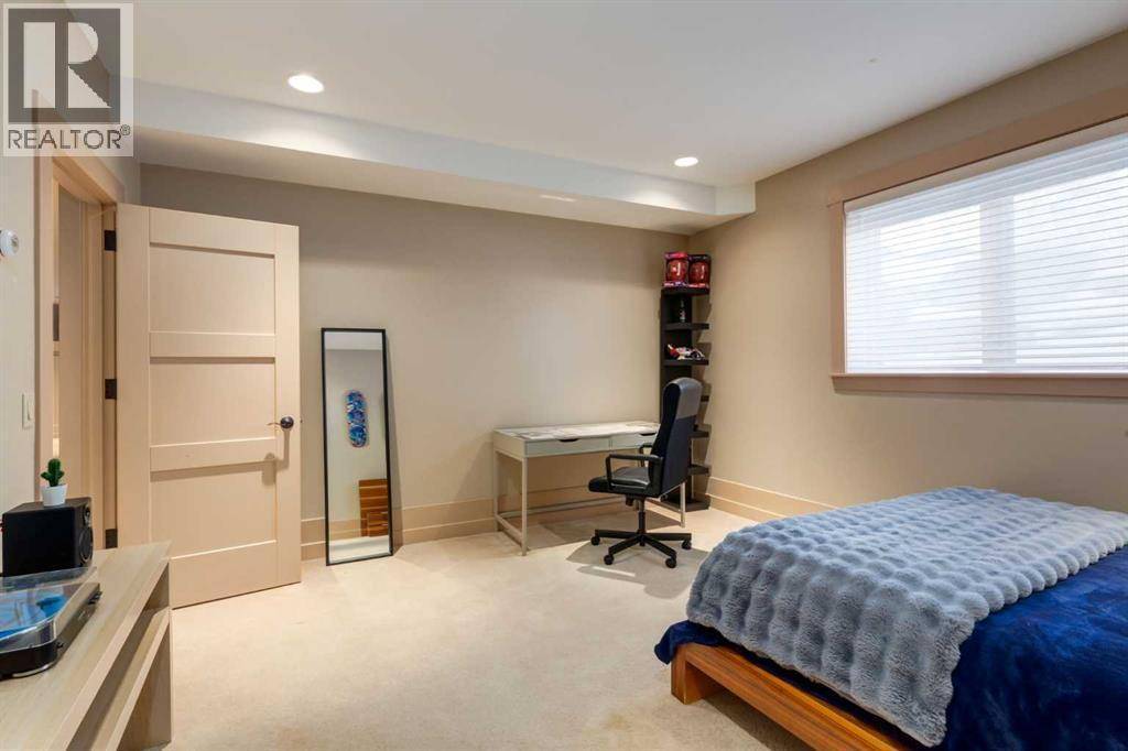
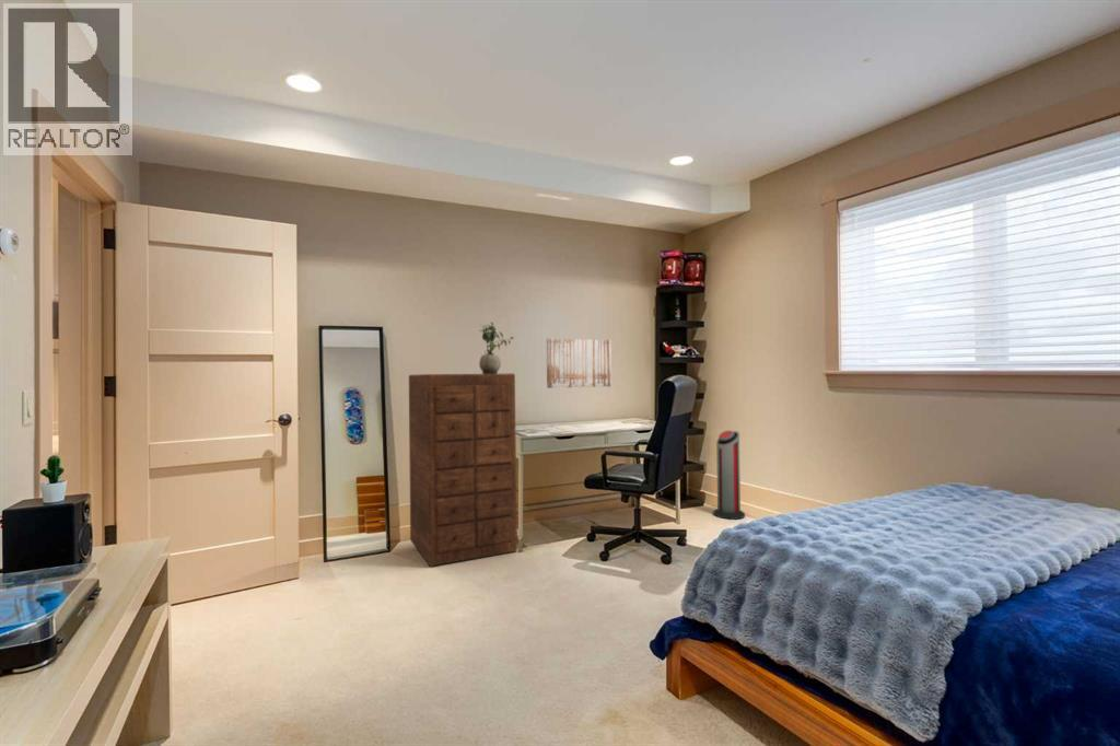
+ dresser [408,372,518,568]
+ potted plant [478,320,515,374]
+ air purifier [712,430,746,521]
+ wall art [546,338,612,389]
